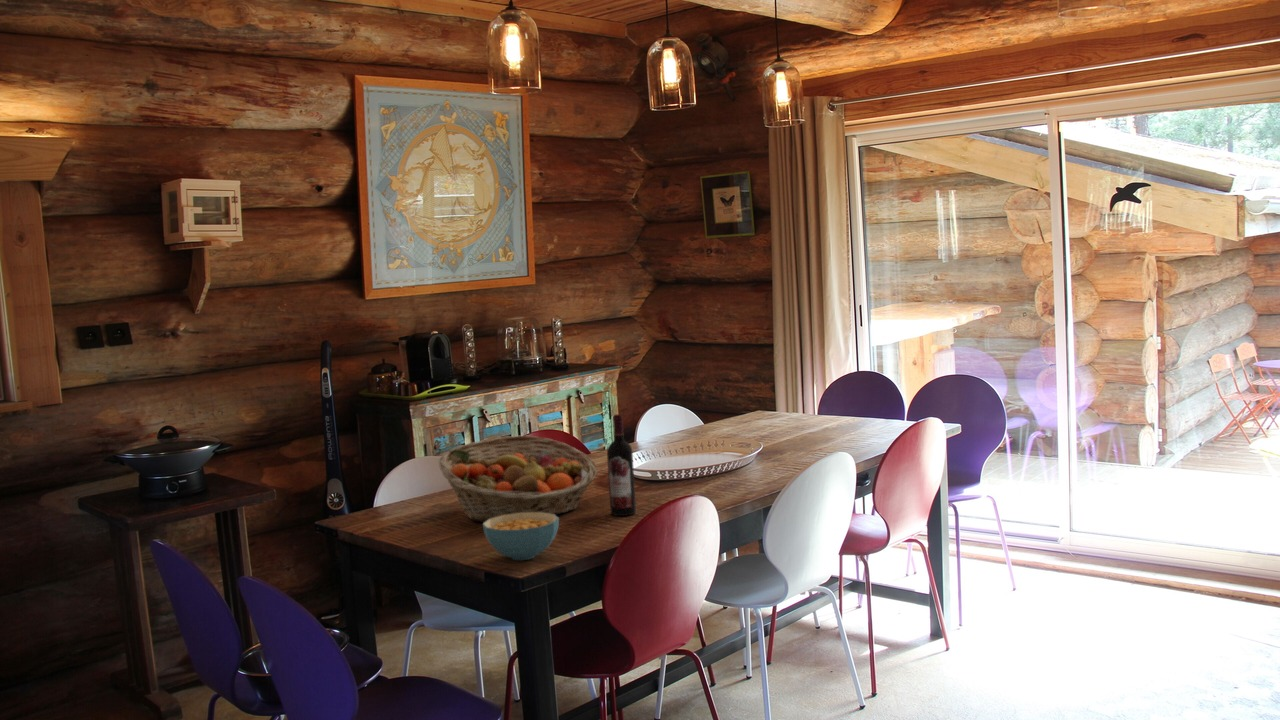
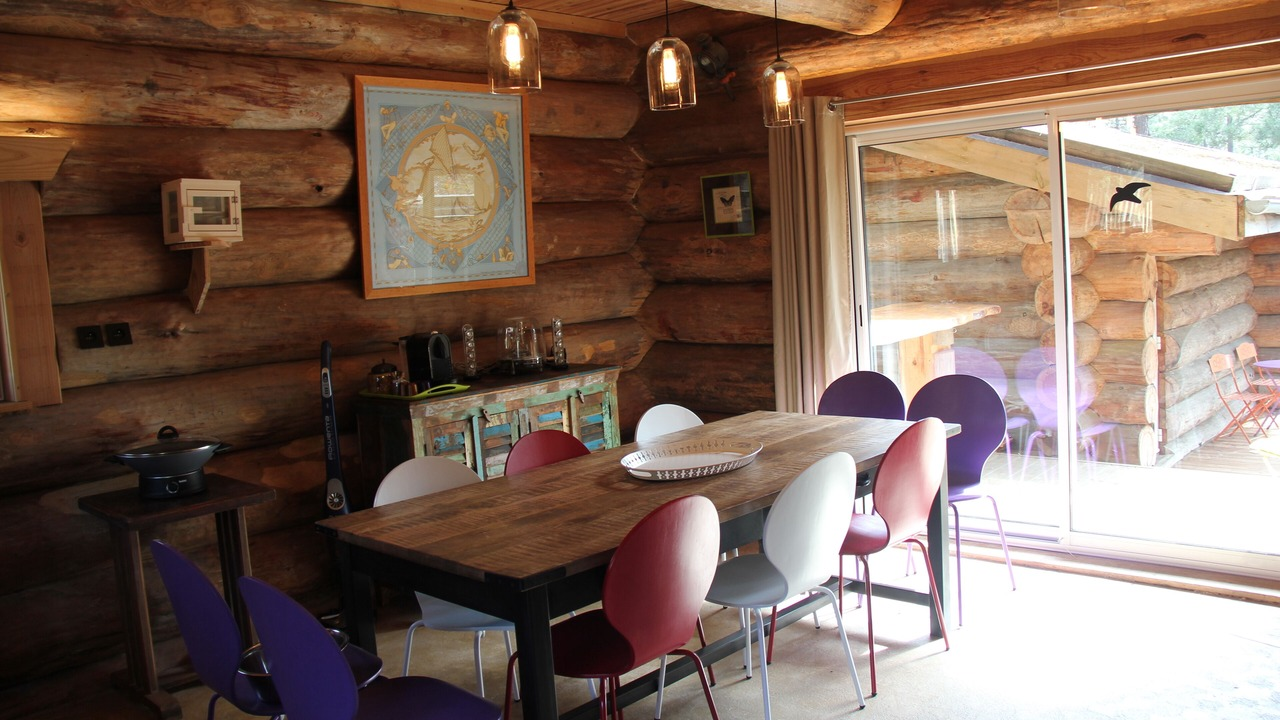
- wine bottle [606,413,637,517]
- cereal bowl [482,512,560,561]
- fruit basket [437,434,599,523]
